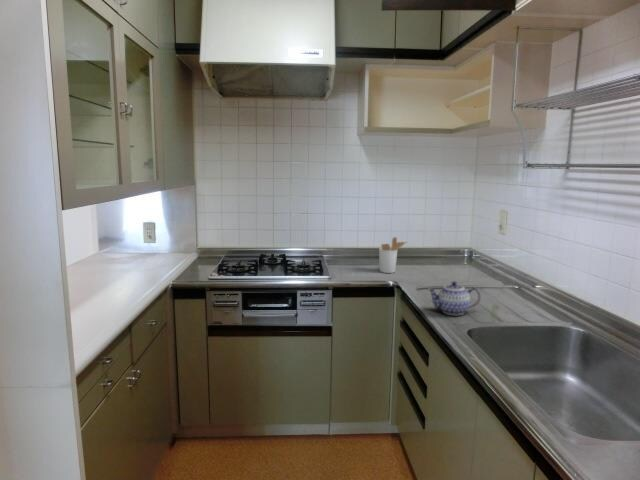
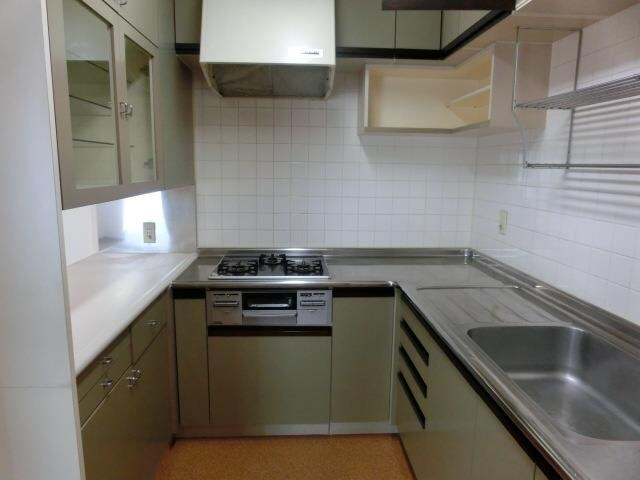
- utensil holder [378,236,408,274]
- teapot [426,281,481,316]
